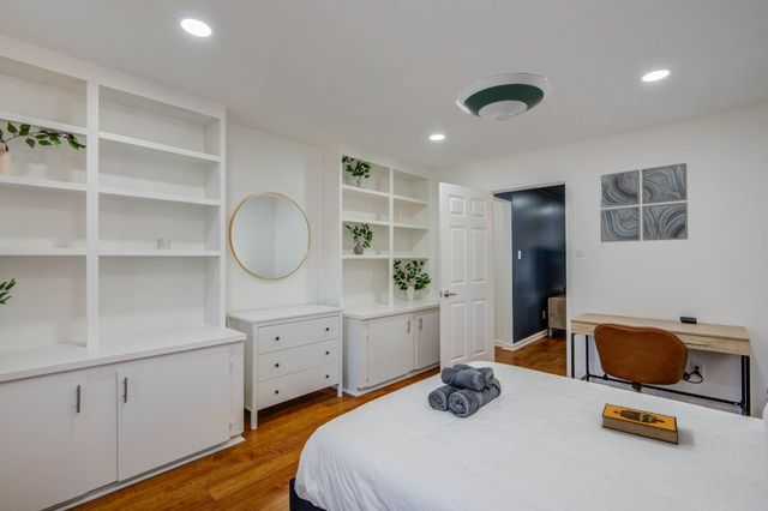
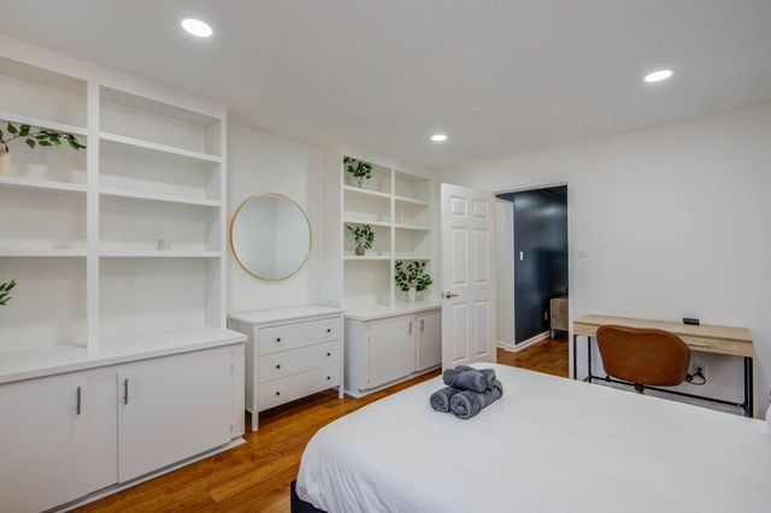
- wall art [599,162,689,244]
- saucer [455,72,553,122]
- hardback book [601,402,679,445]
